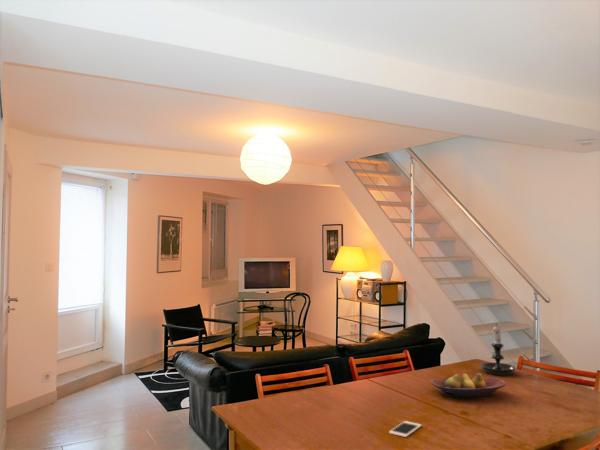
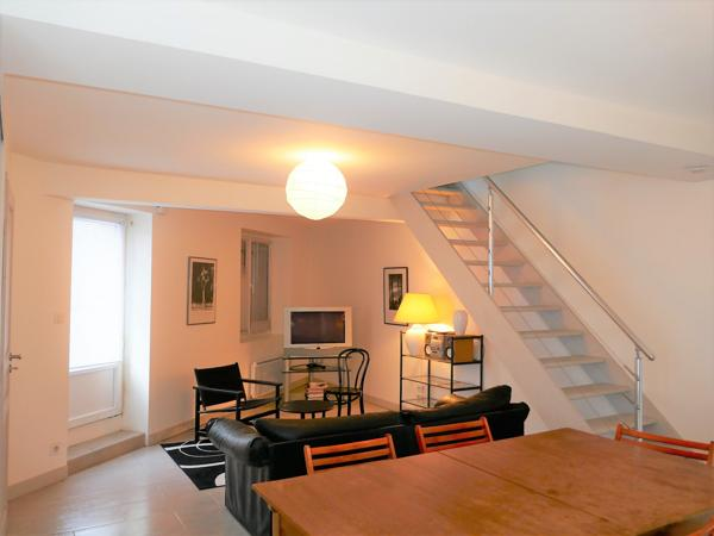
- fruit bowl [430,372,506,398]
- candle holder [478,323,517,376]
- cell phone [388,420,422,438]
